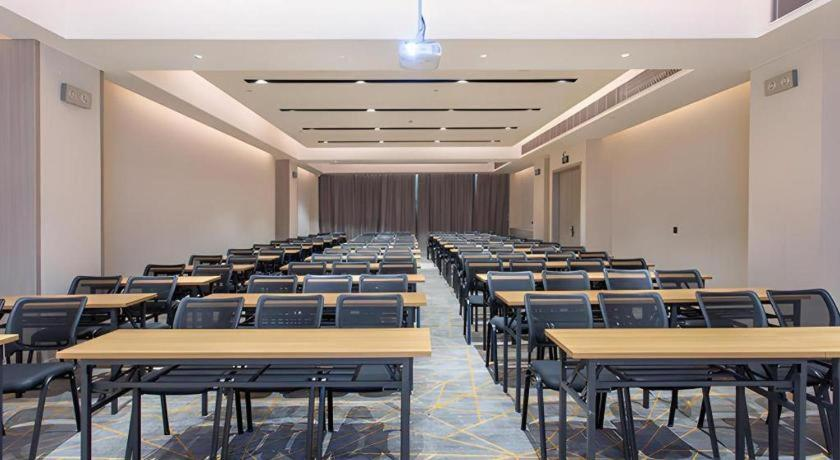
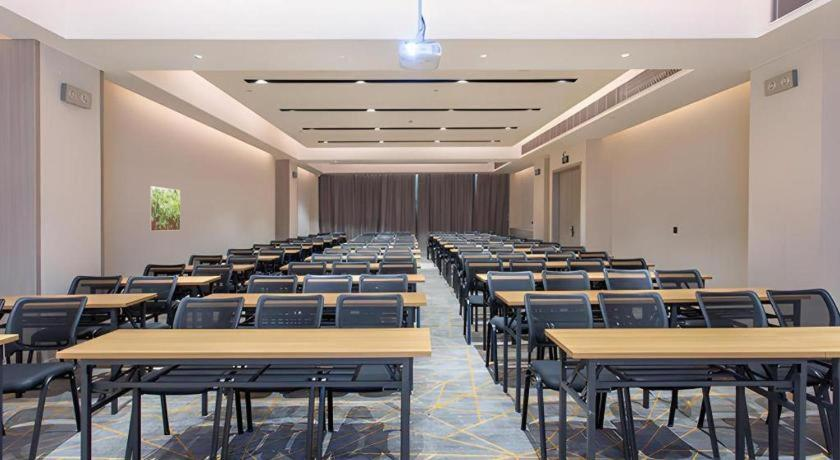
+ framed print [148,185,181,232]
